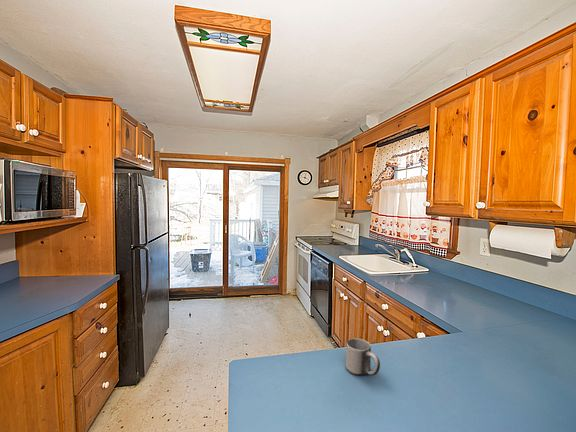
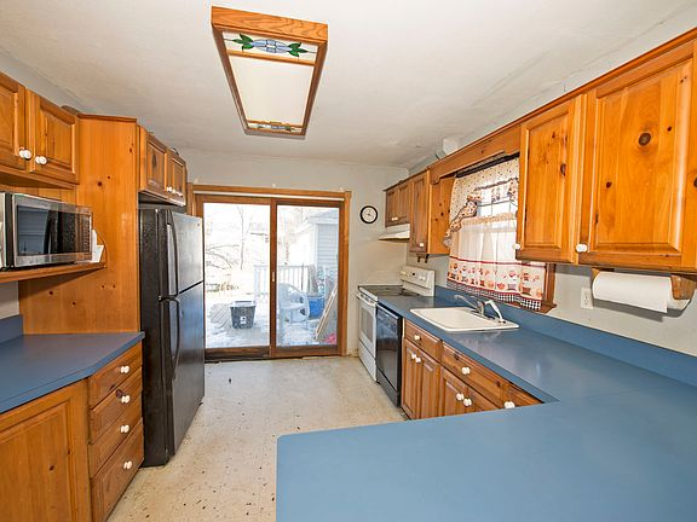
- mug [345,337,381,377]
